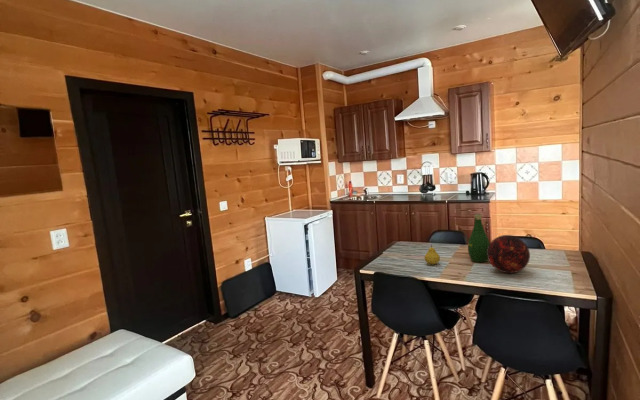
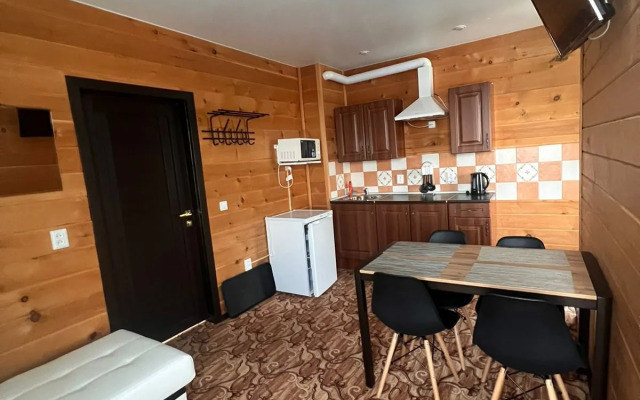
- bottle [467,213,491,263]
- decorative orb [487,234,531,274]
- fruit [423,244,441,265]
